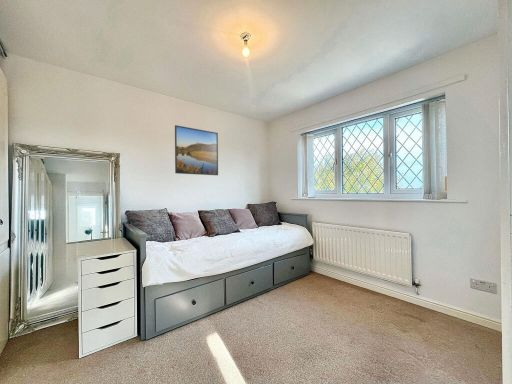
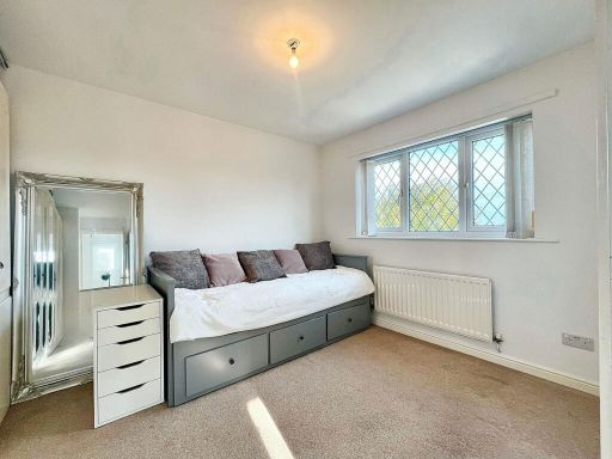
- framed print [174,124,219,176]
